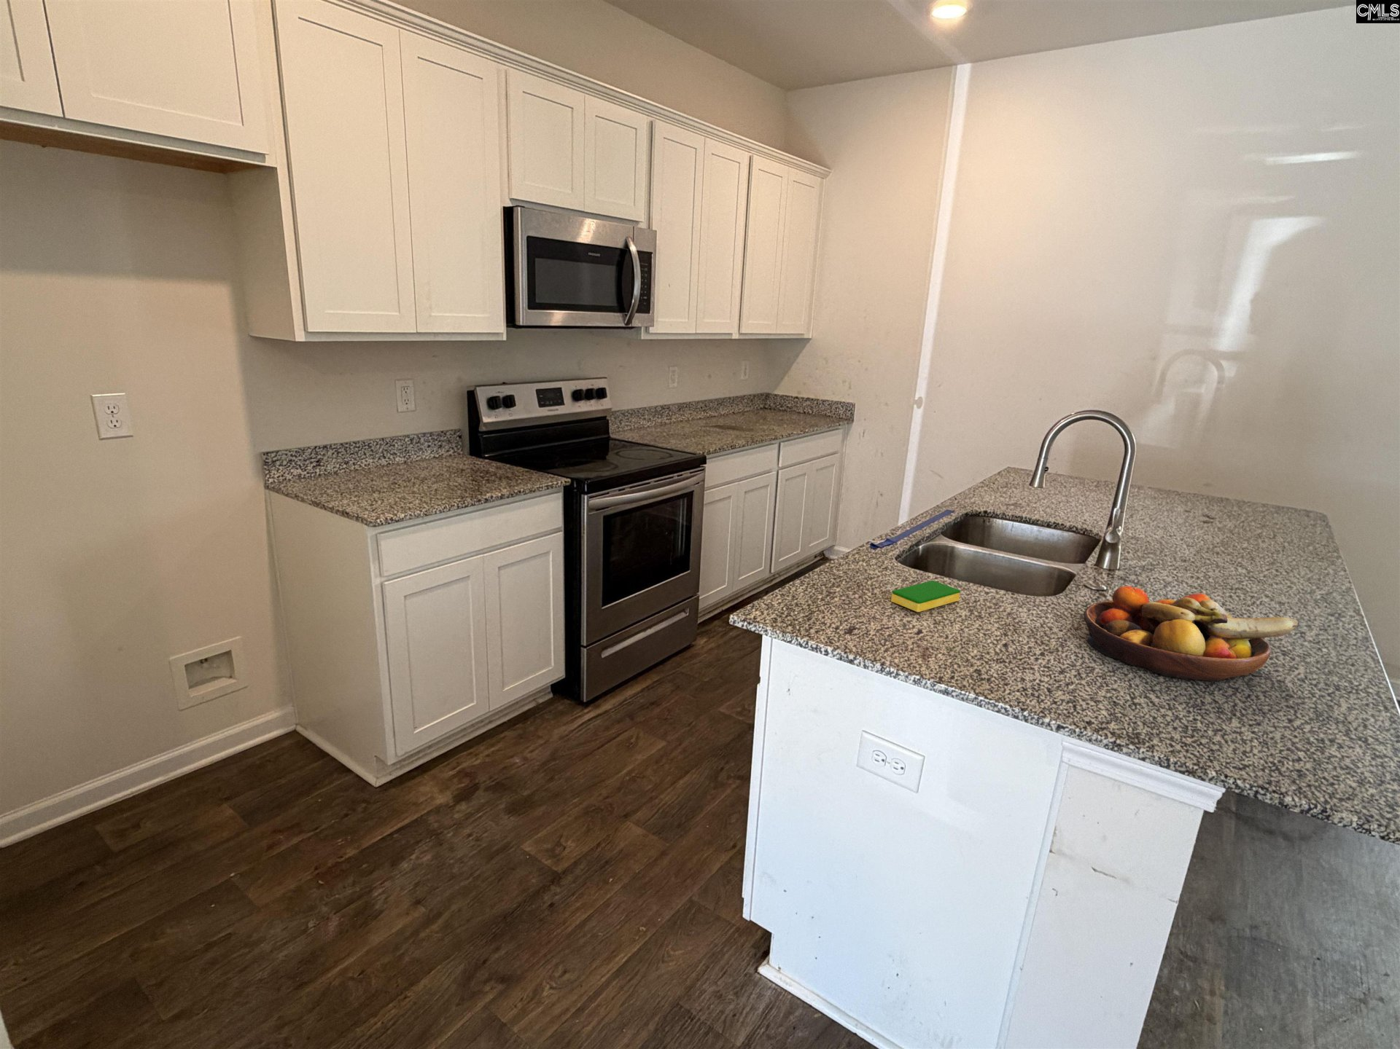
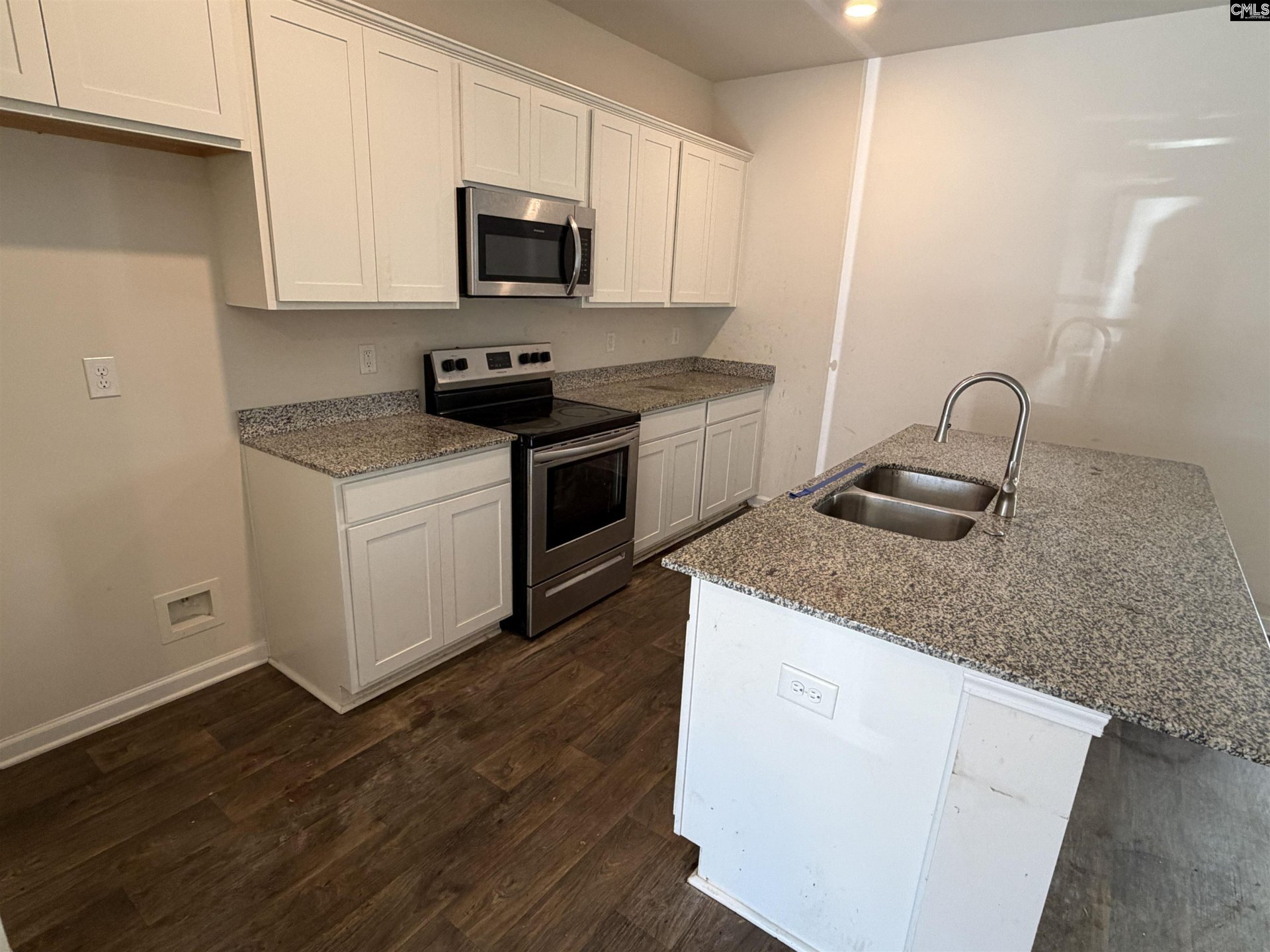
- fruit bowl [1084,586,1300,682]
- dish sponge [891,580,961,613]
